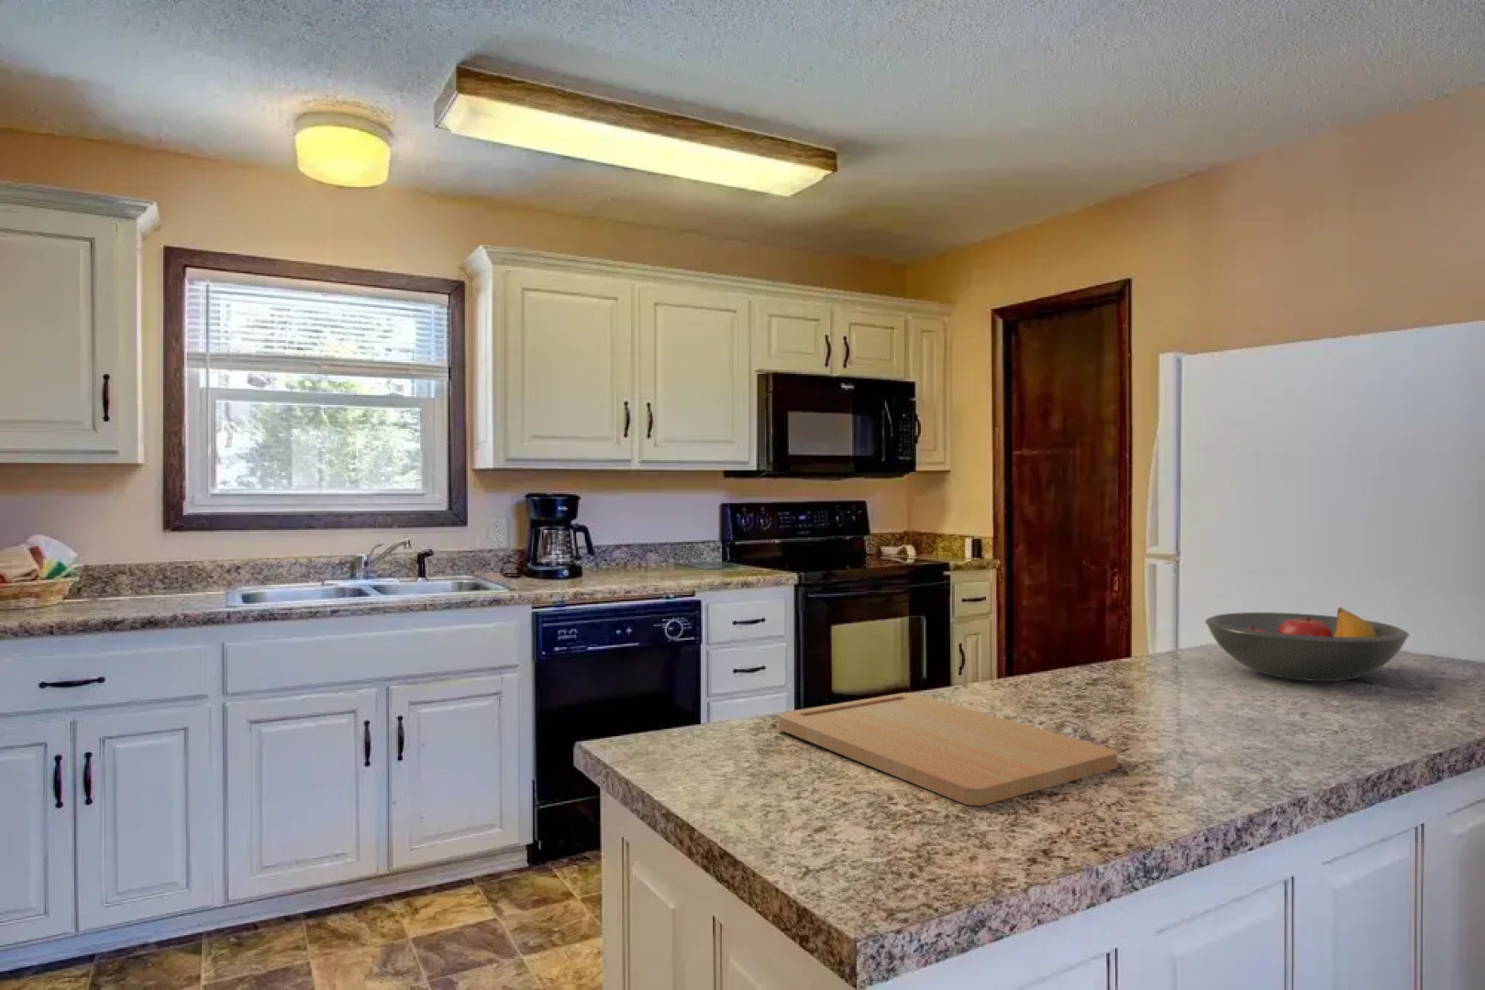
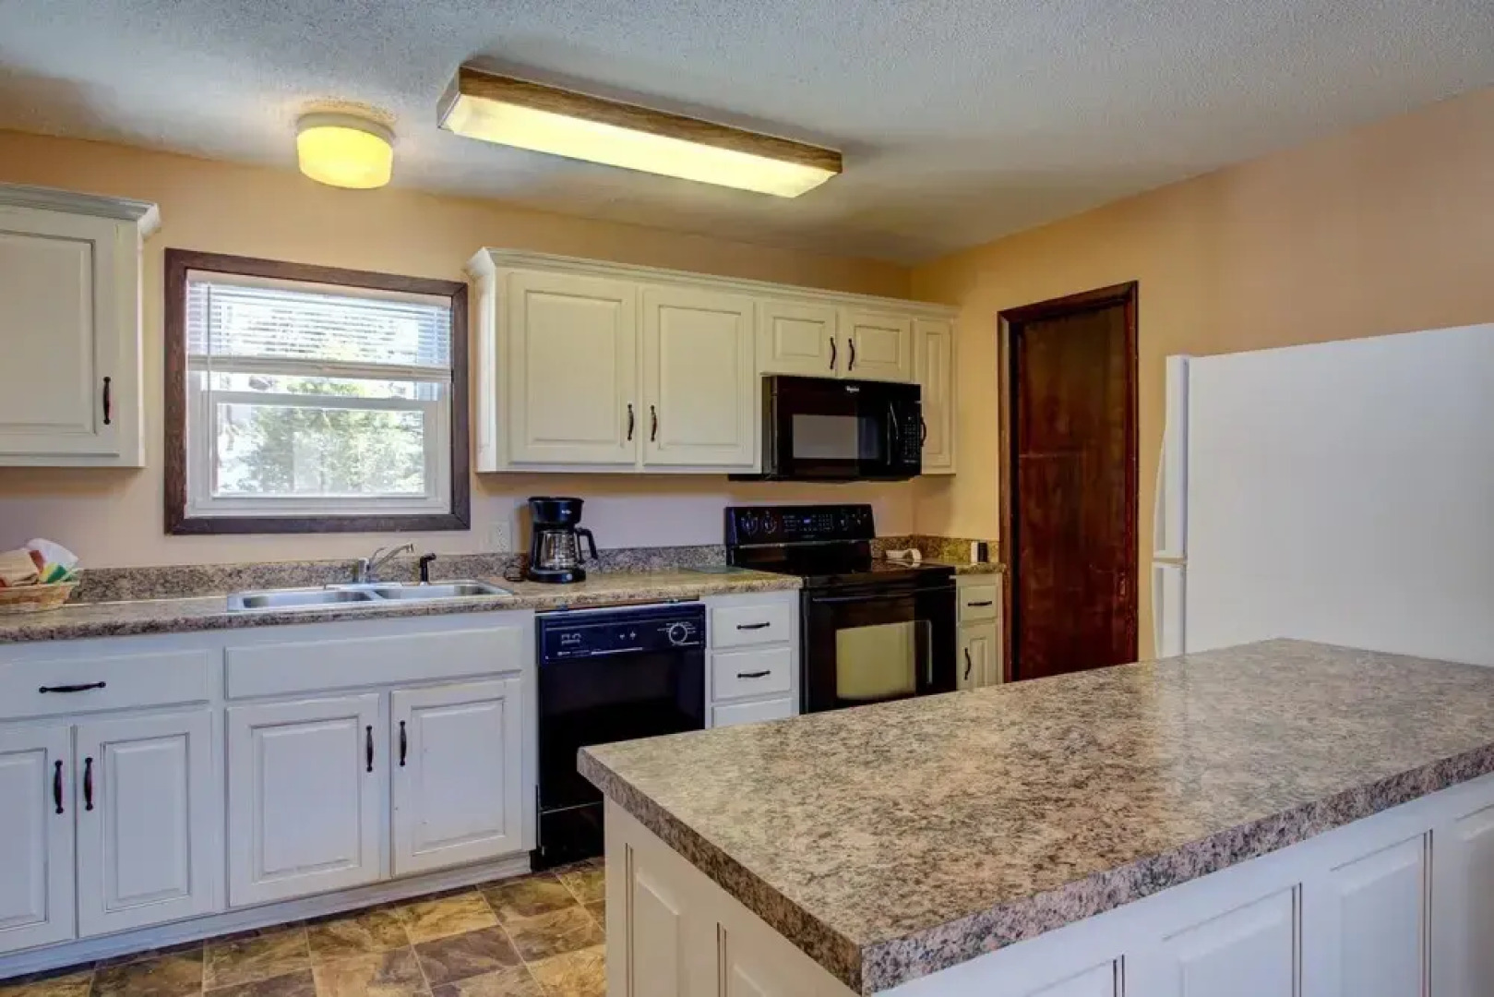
- fruit bowl [1204,605,1411,682]
- cutting board [777,692,1118,807]
